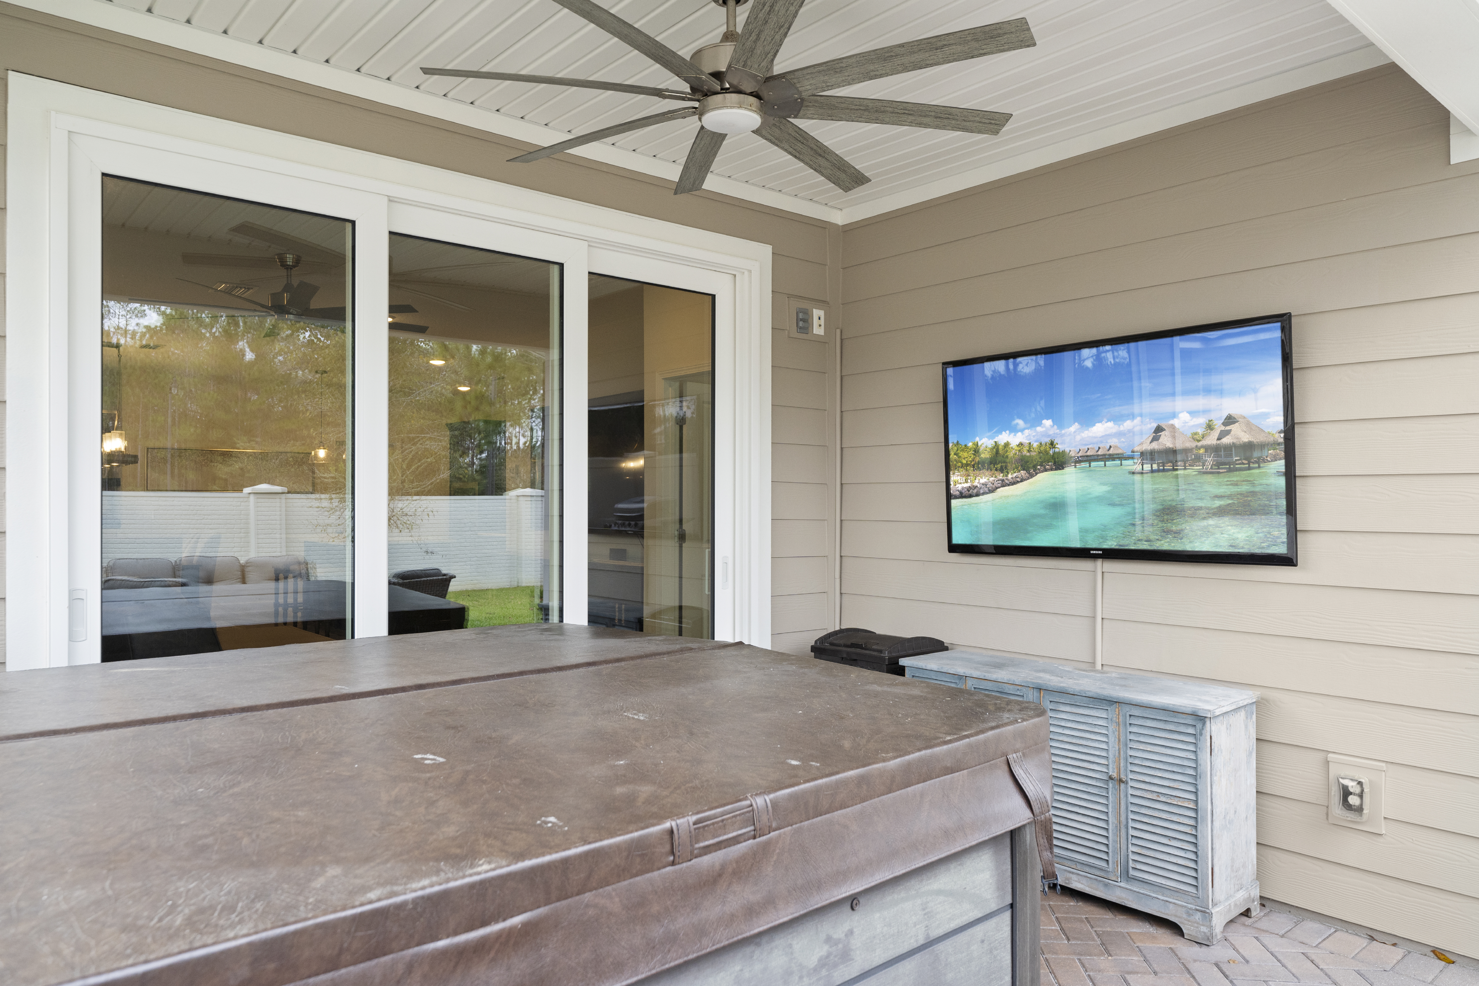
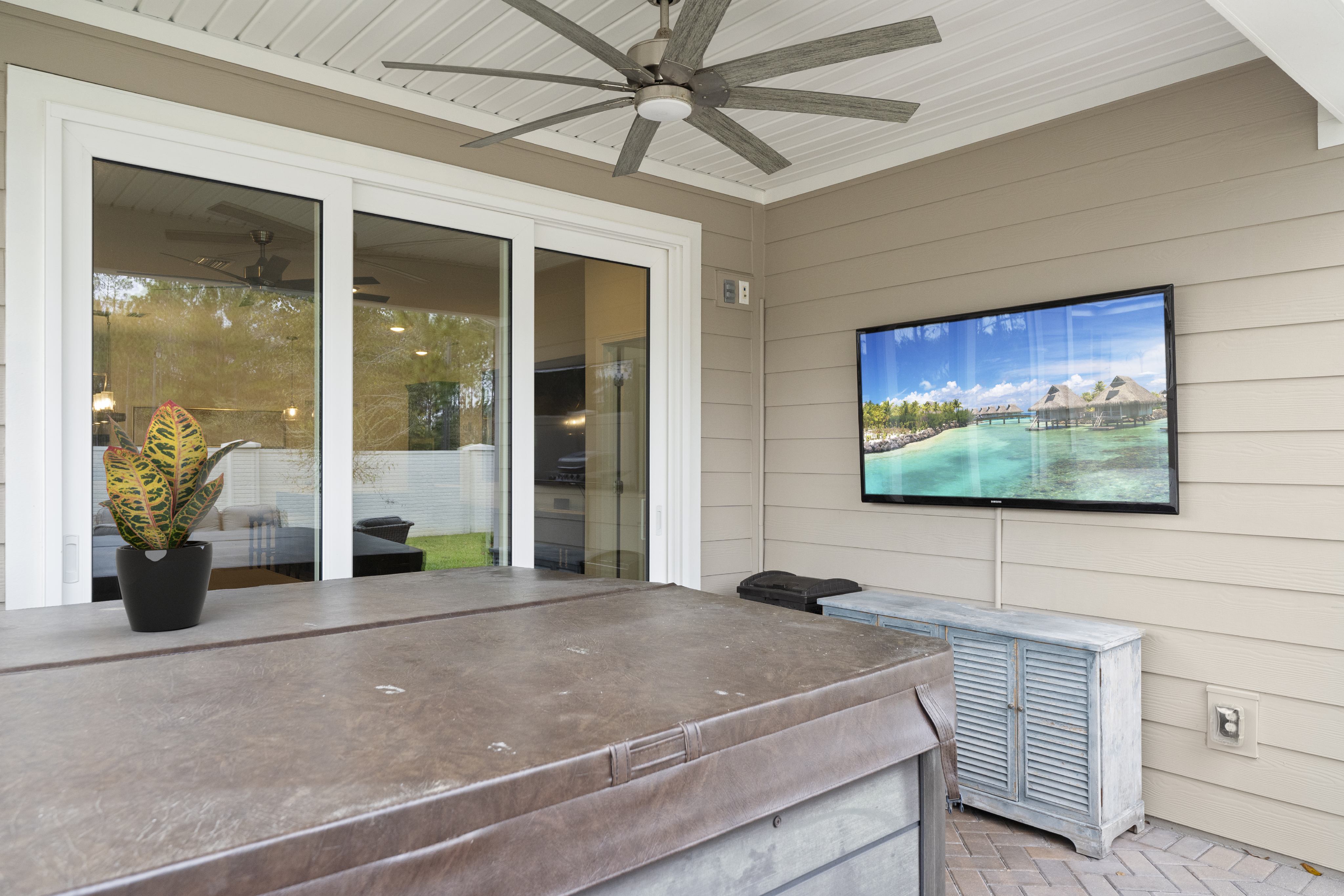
+ potted plant [98,399,259,632]
